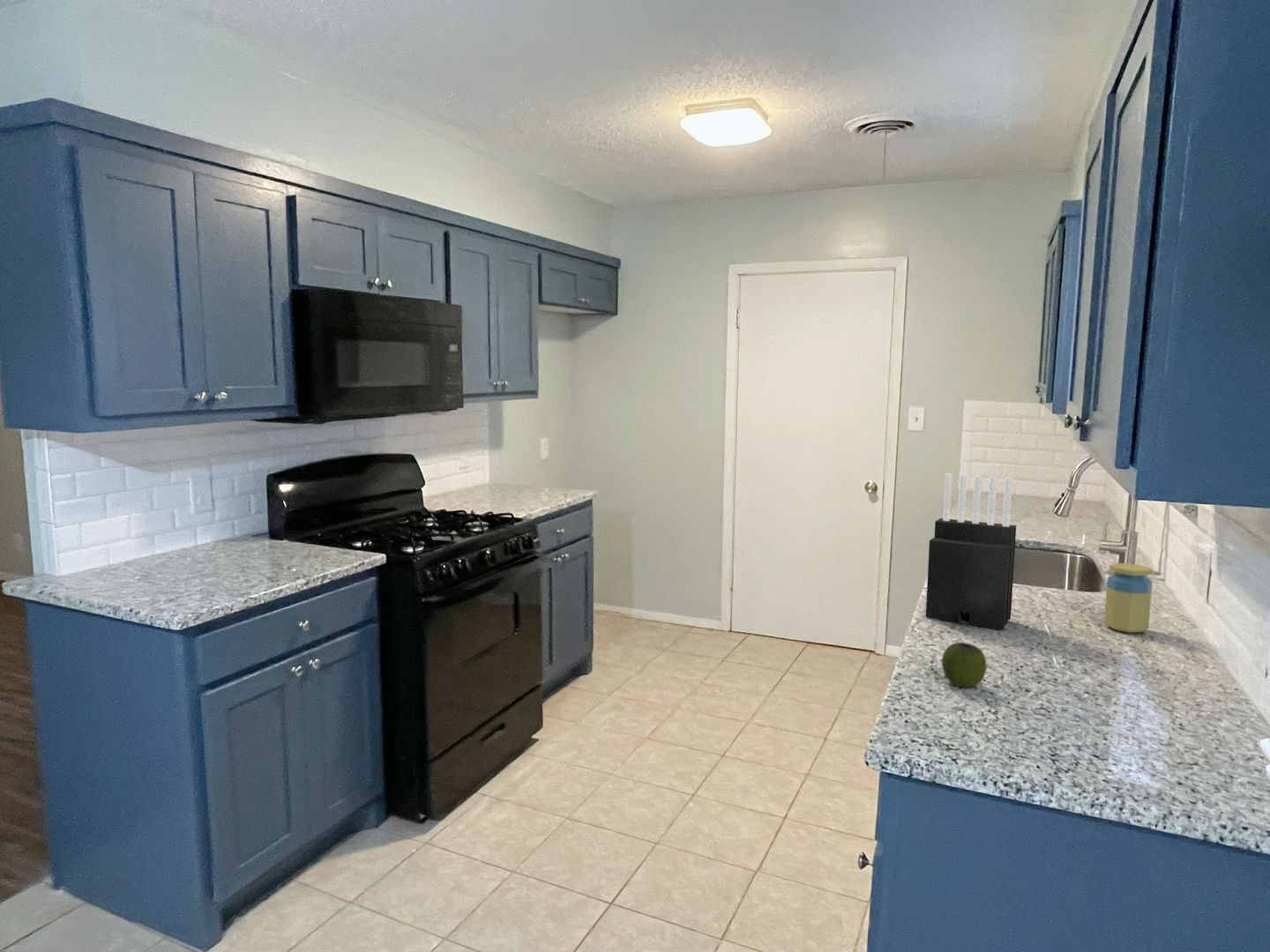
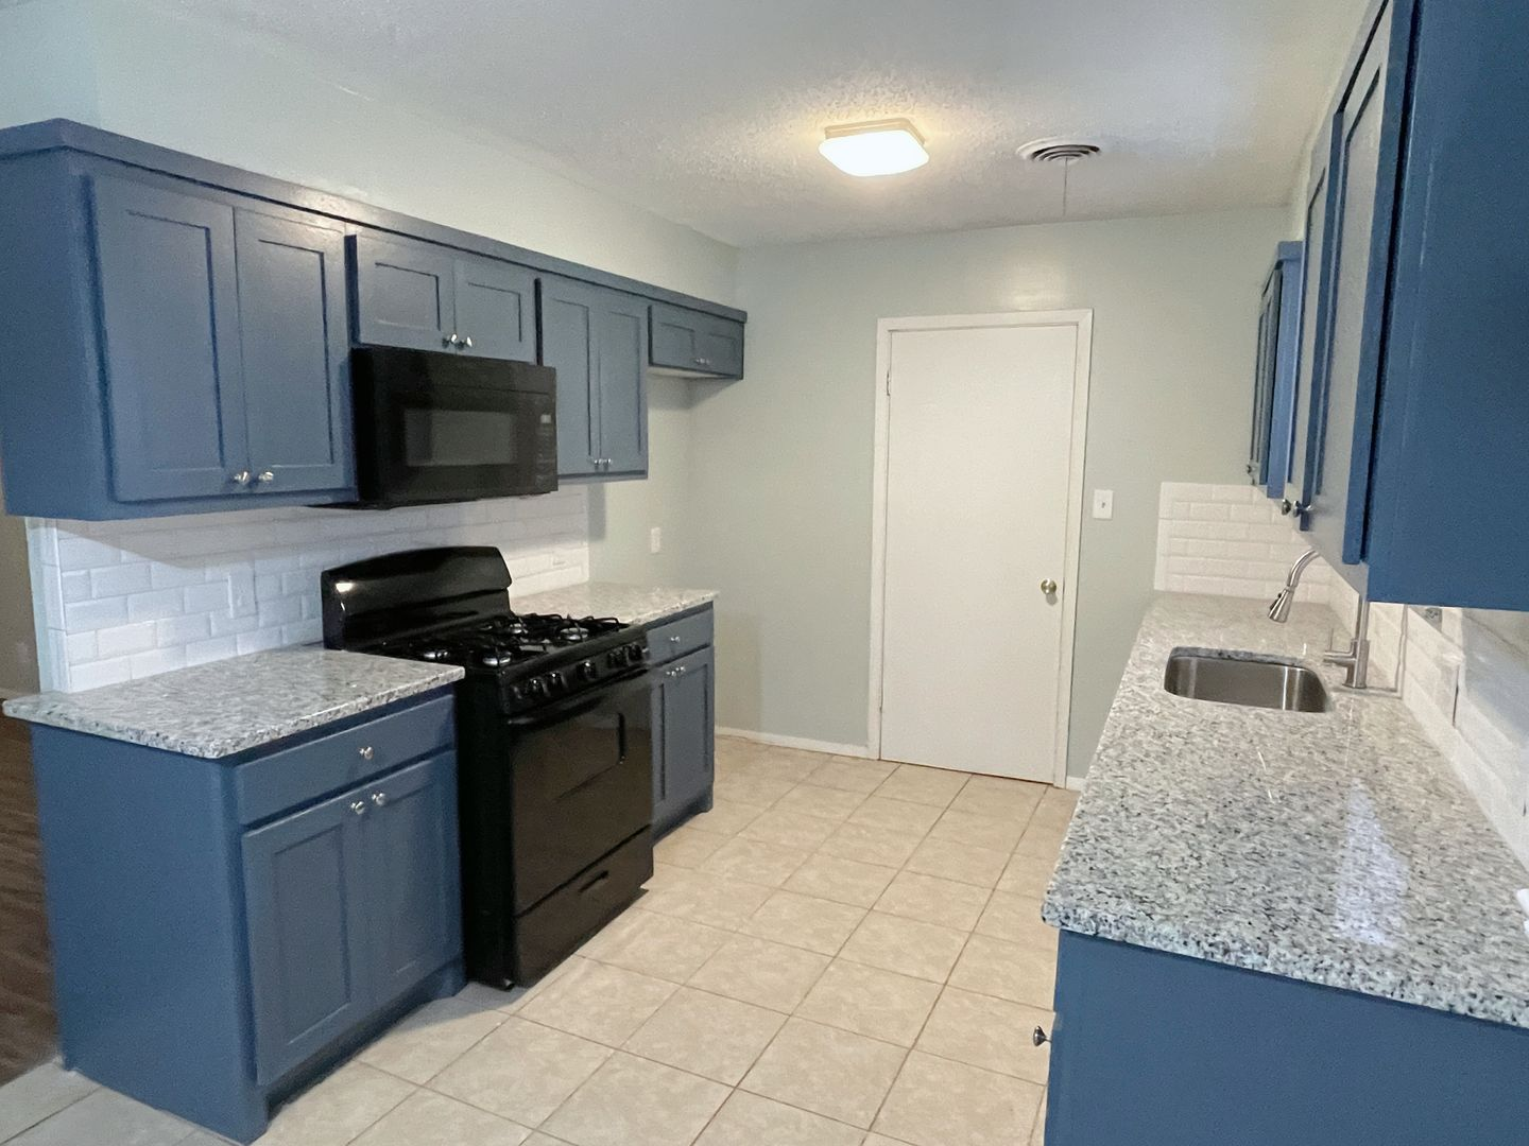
- apple [941,642,987,688]
- jar [1103,562,1154,634]
- knife block [925,472,1017,630]
